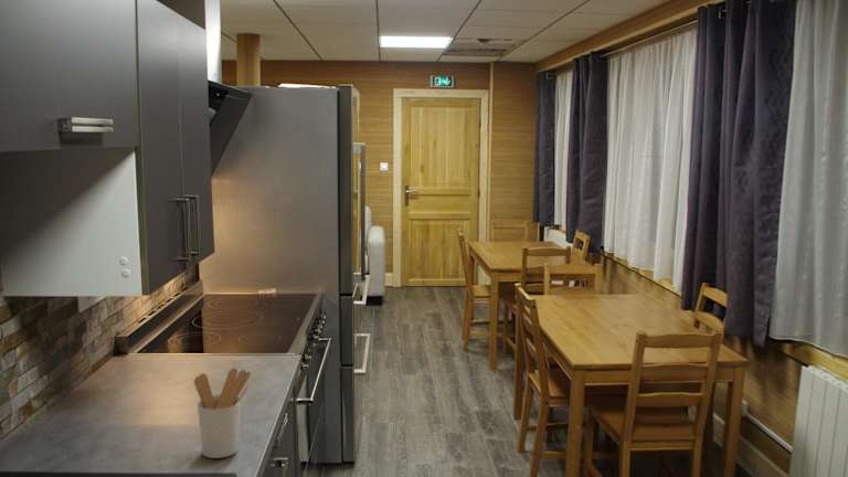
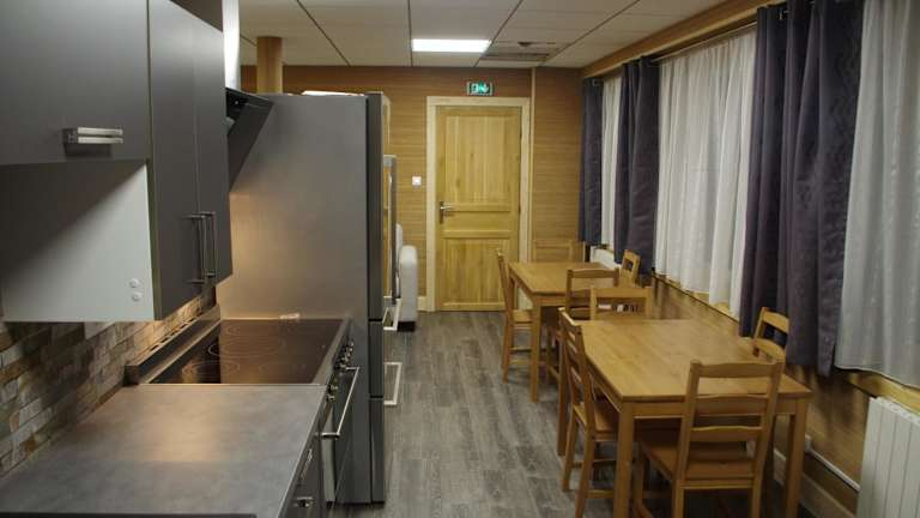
- utensil holder [193,367,252,459]
